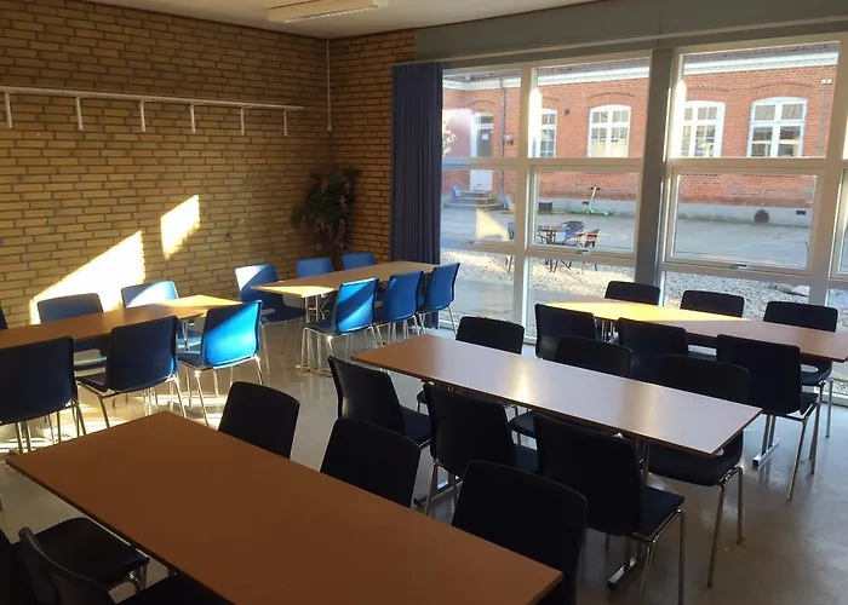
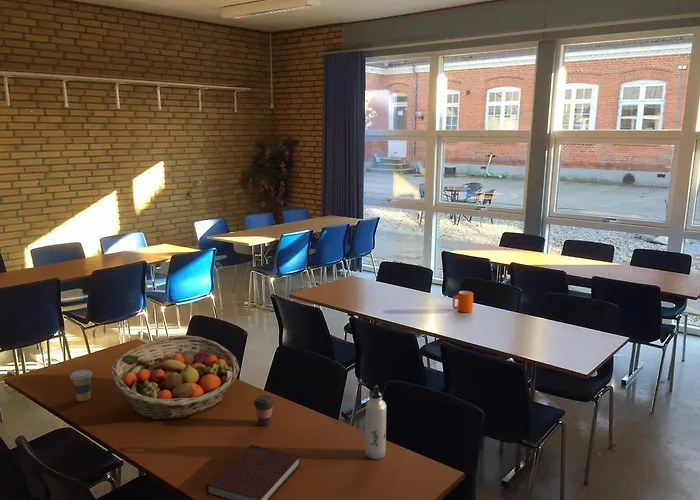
+ water bottle [365,384,387,460]
+ mug [452,290,474,313]
+ fruit basket [111,334,240,421]
+ coffee cup [69,369,93,402]
+ coffee cup [252,394,275,427]
+ notebook [205,444,301,500]
